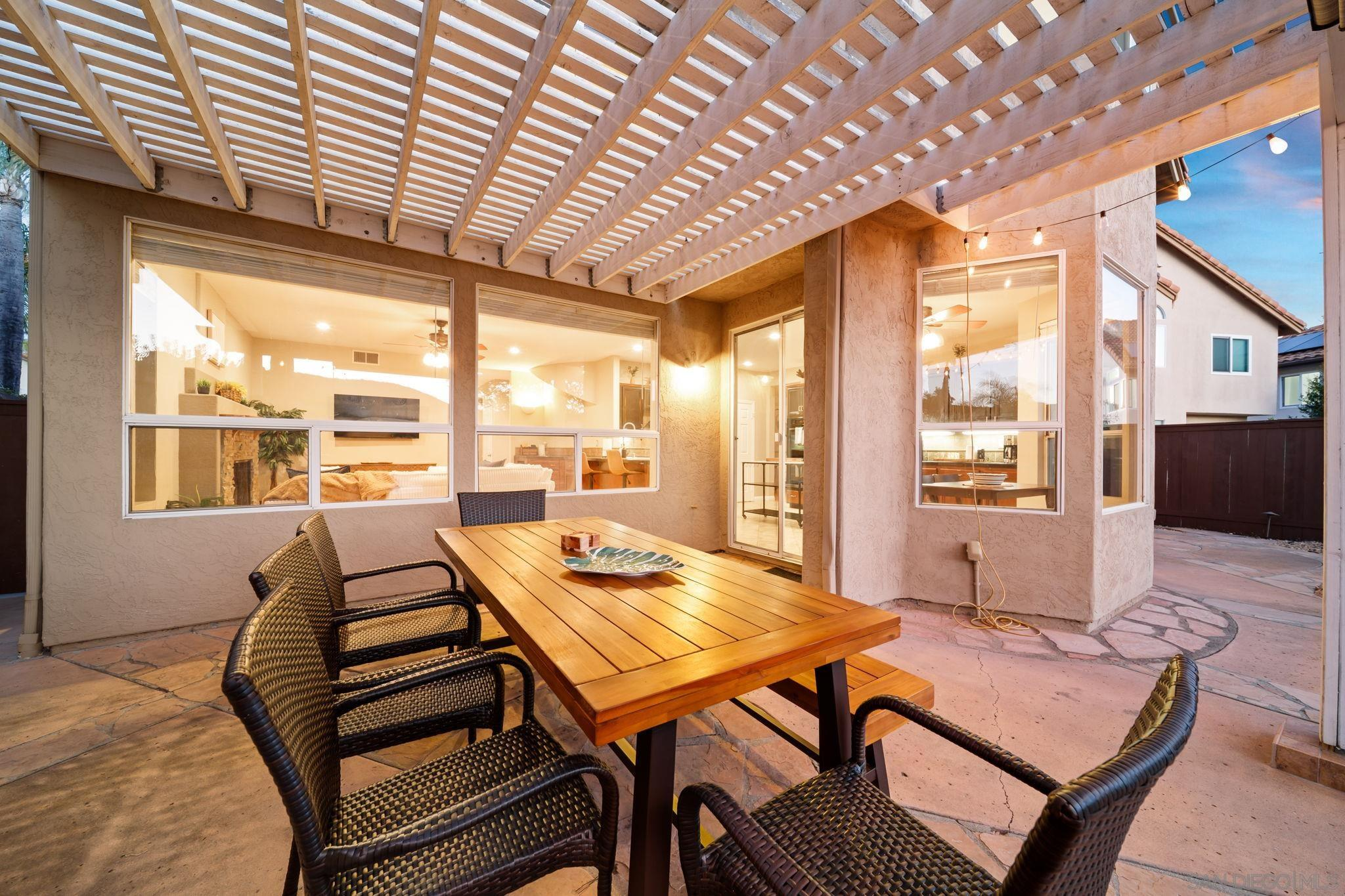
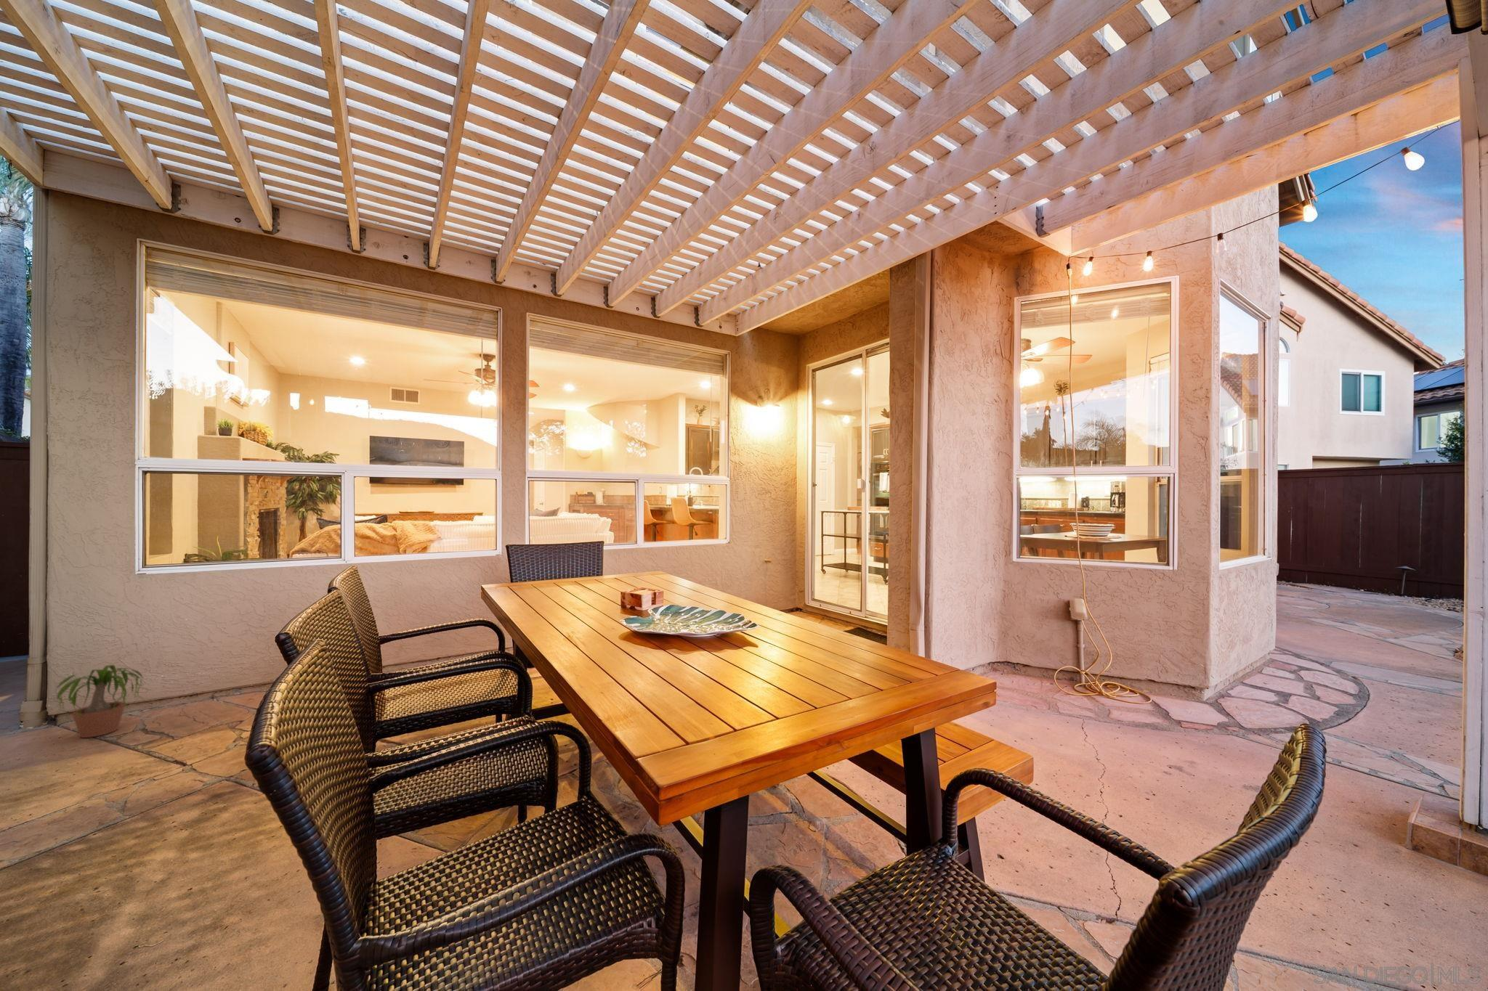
+ potted plant [42,665,153,739]
